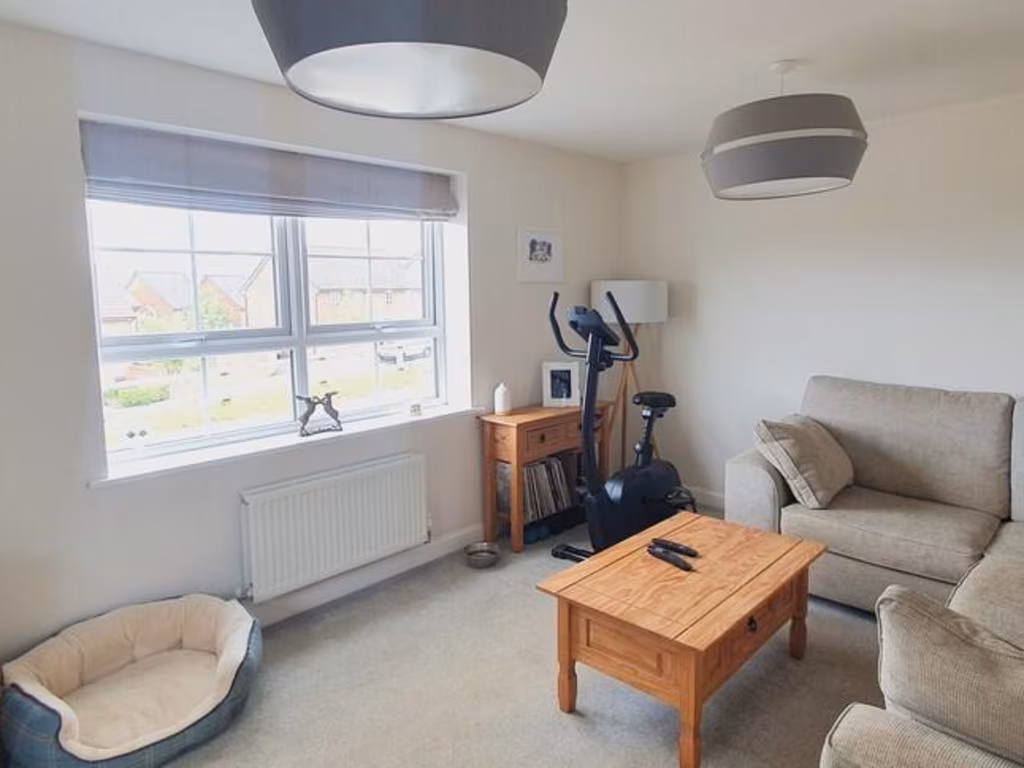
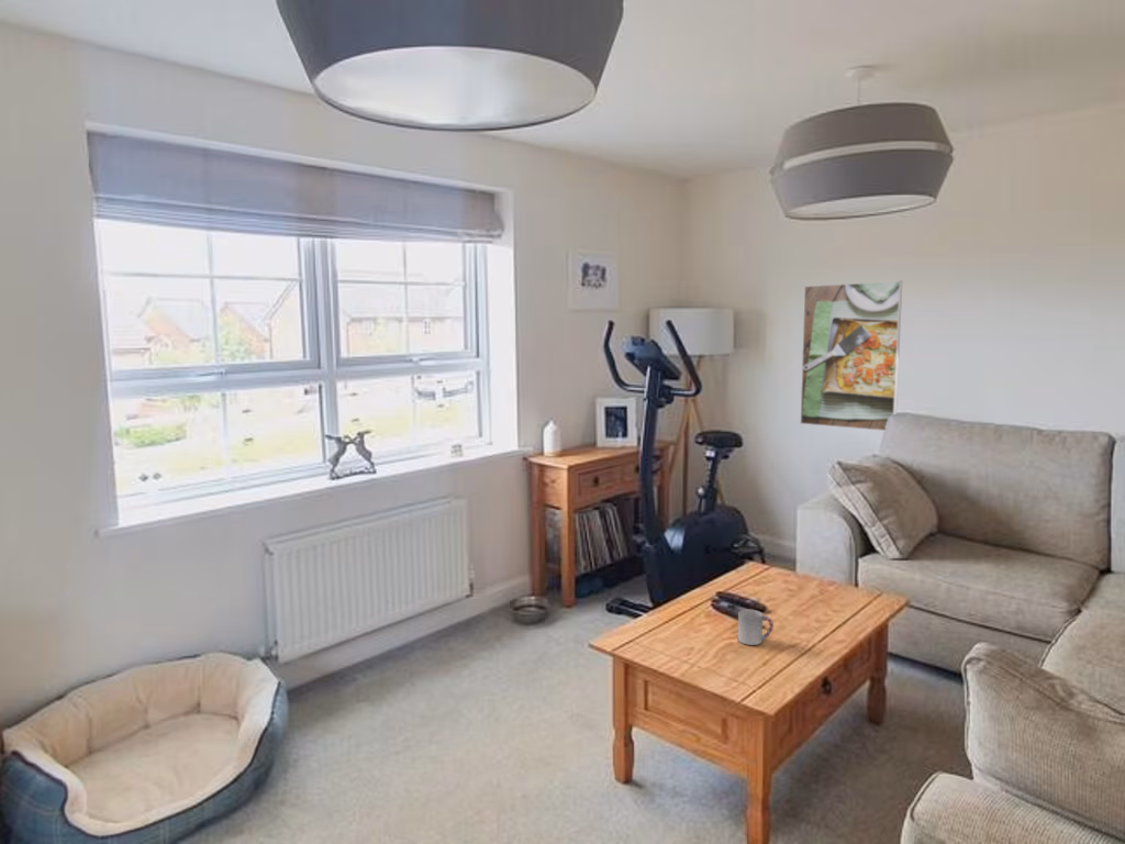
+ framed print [799,280,903,432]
+ cup [737,609,775,646]
